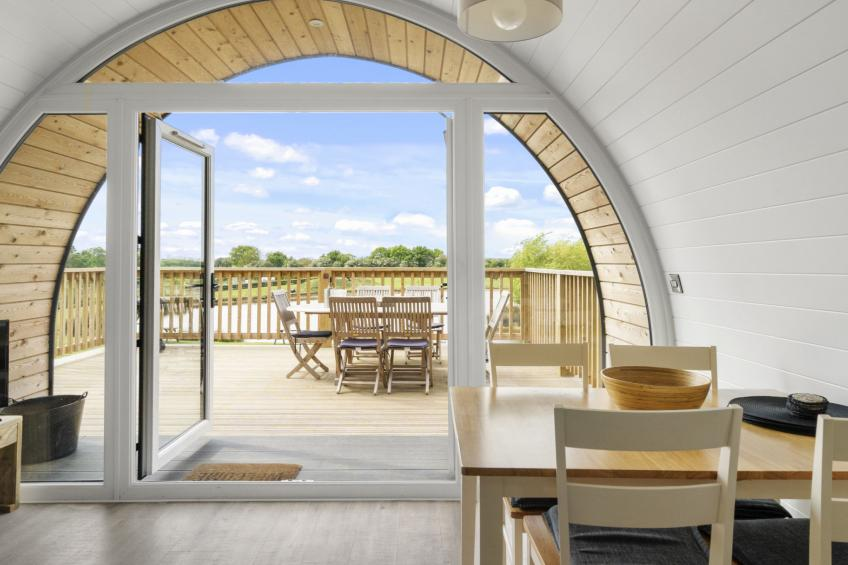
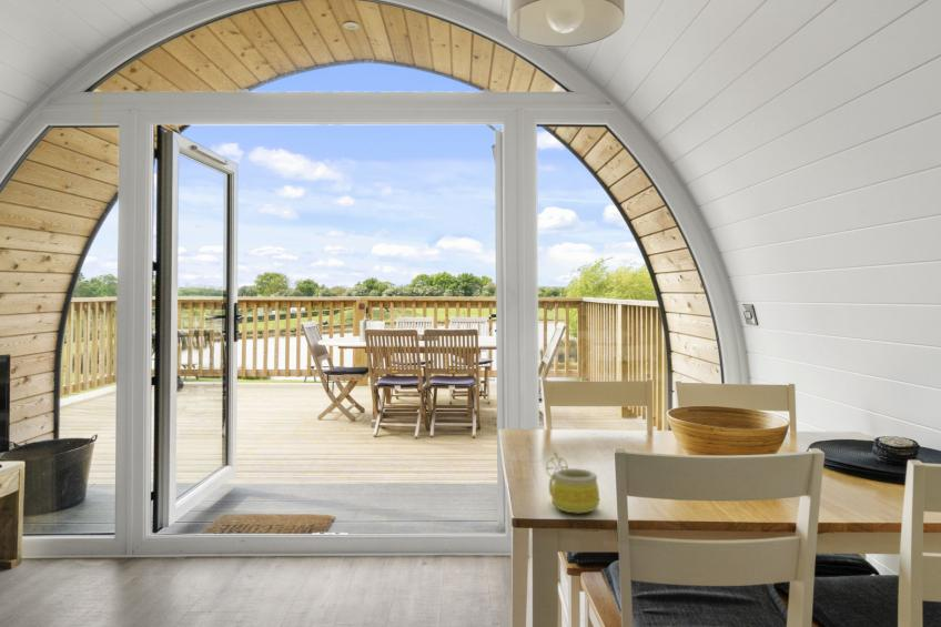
+ mug [545,451,600,515]
